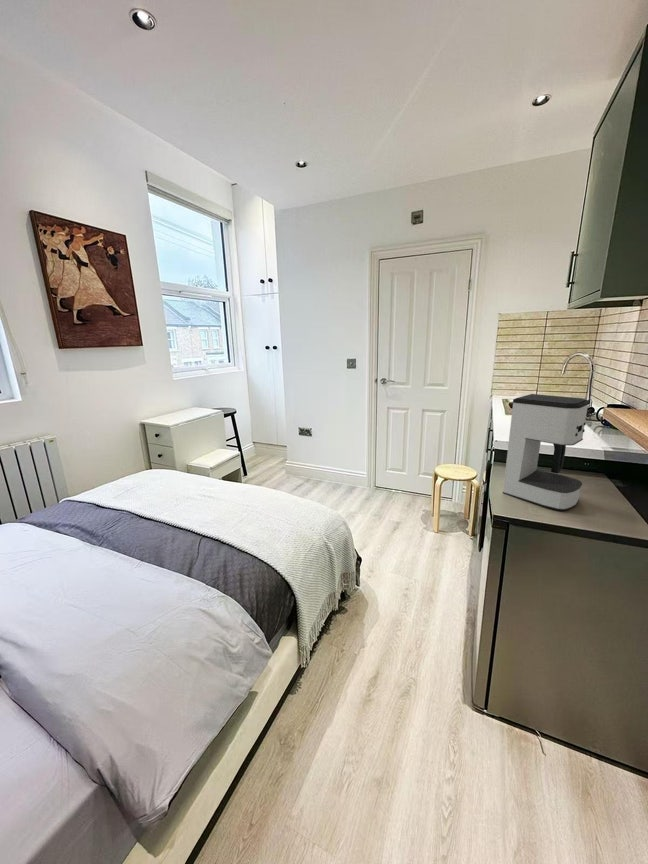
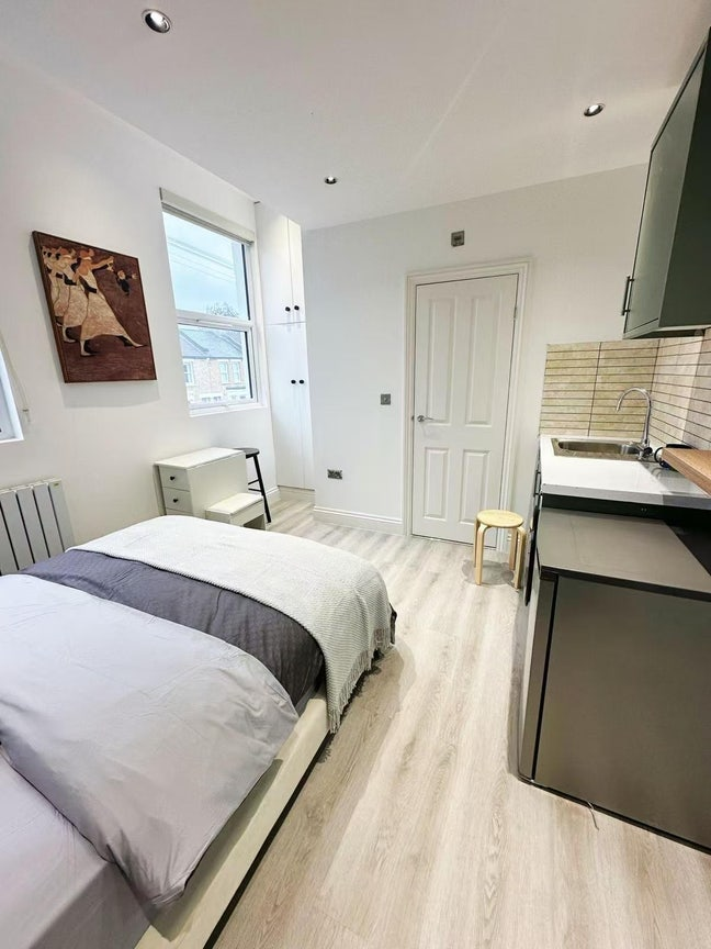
- coffee maker [502,393,590,512]
